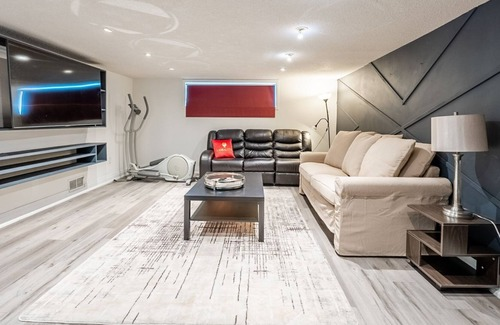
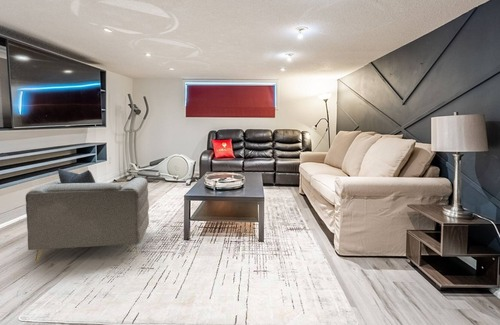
+ armchair [25,168,150,263]
